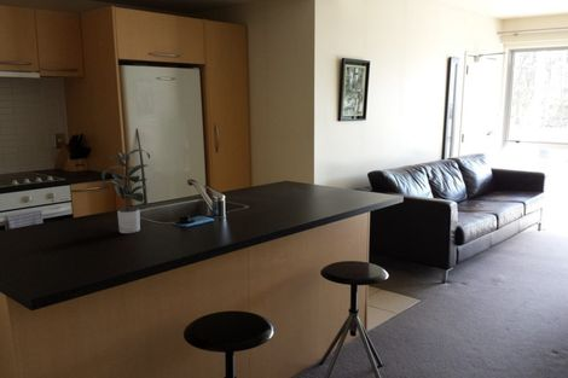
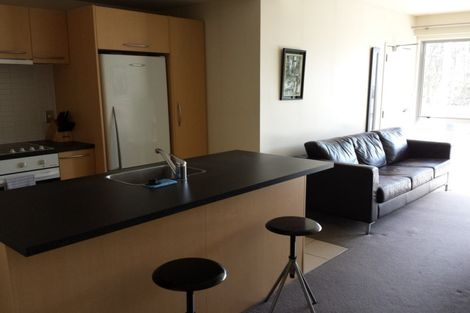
- potted plant [98,147,151,234]
